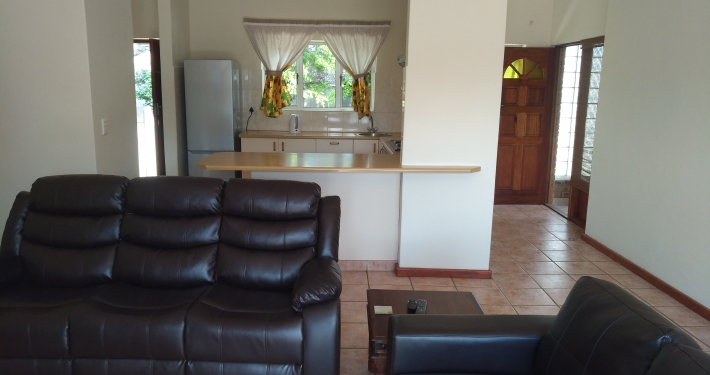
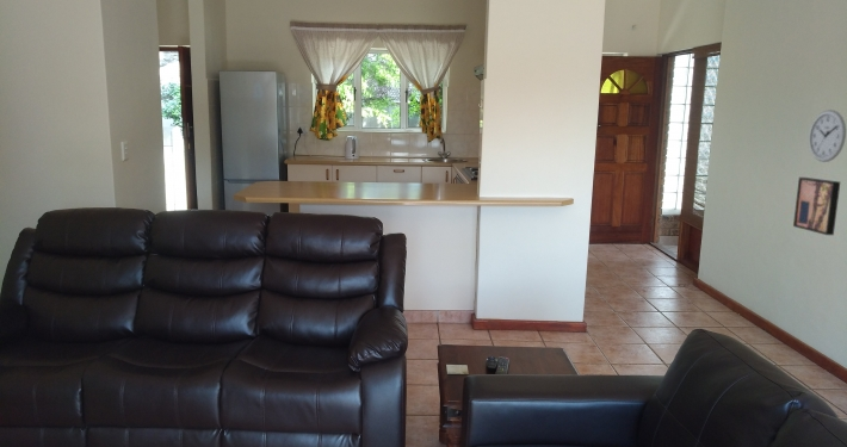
+ wall clock [808,108,847,163]
+ wall art [792,176,841,236]
